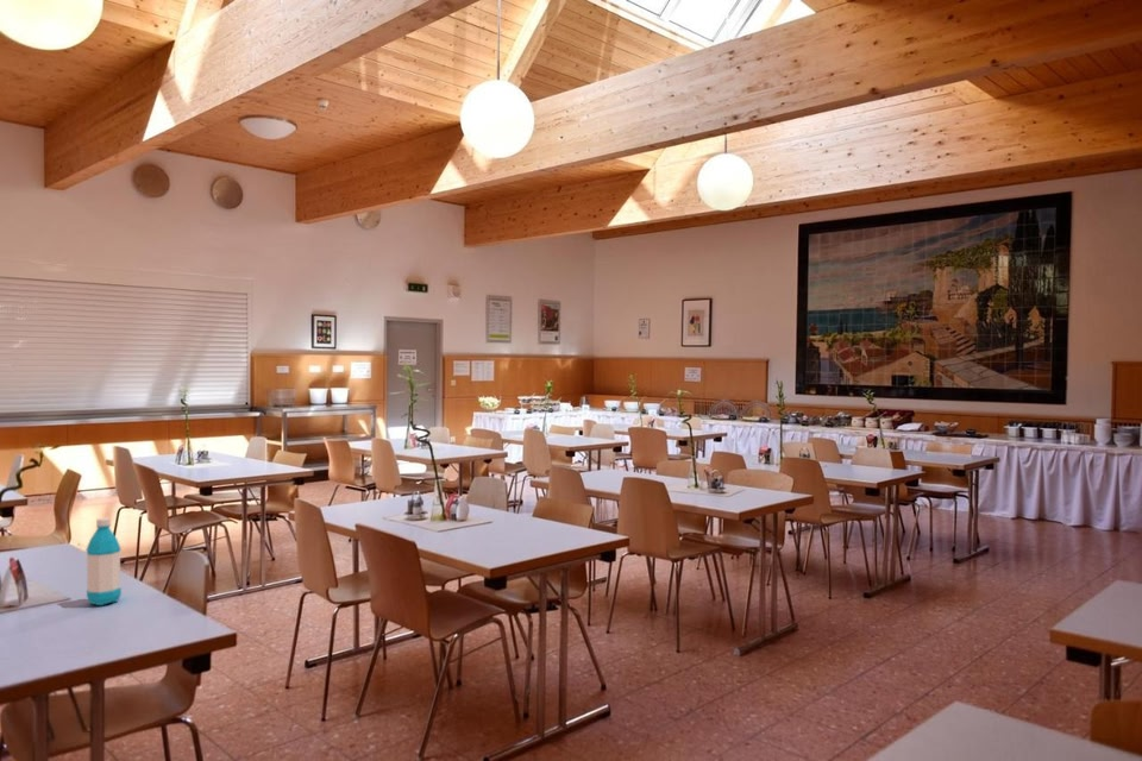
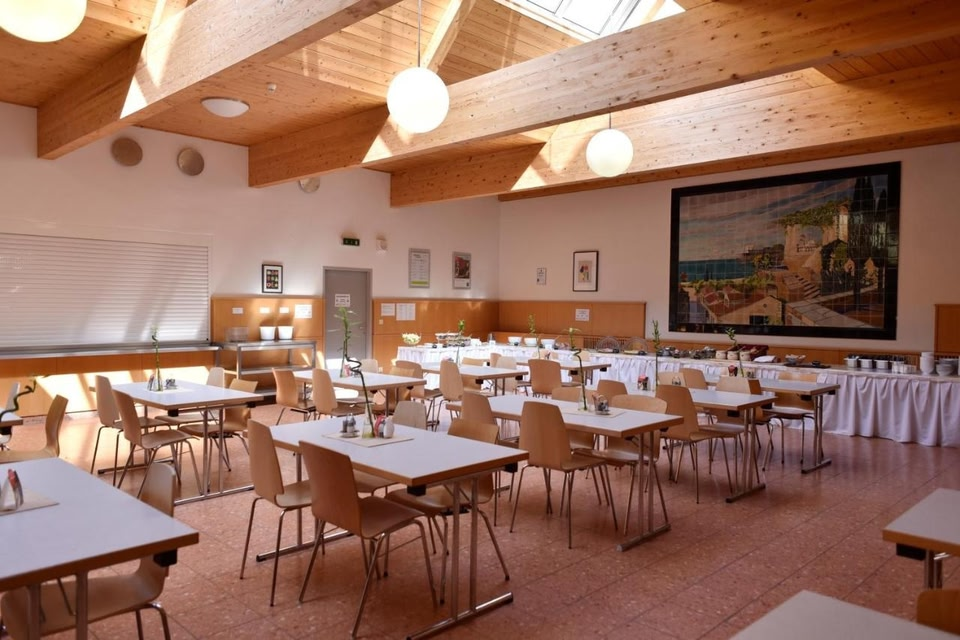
- water bottle [86,516,123,606]
